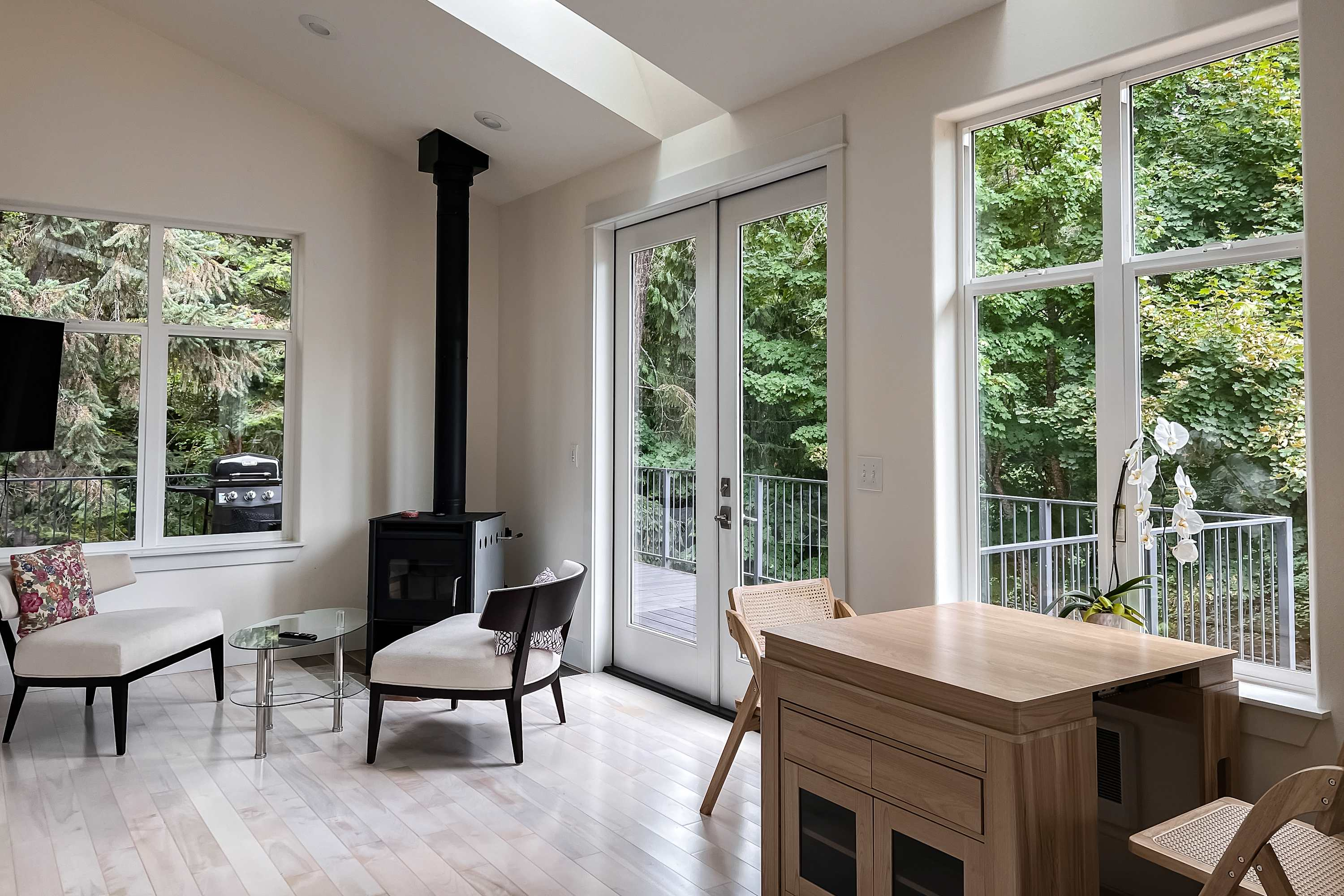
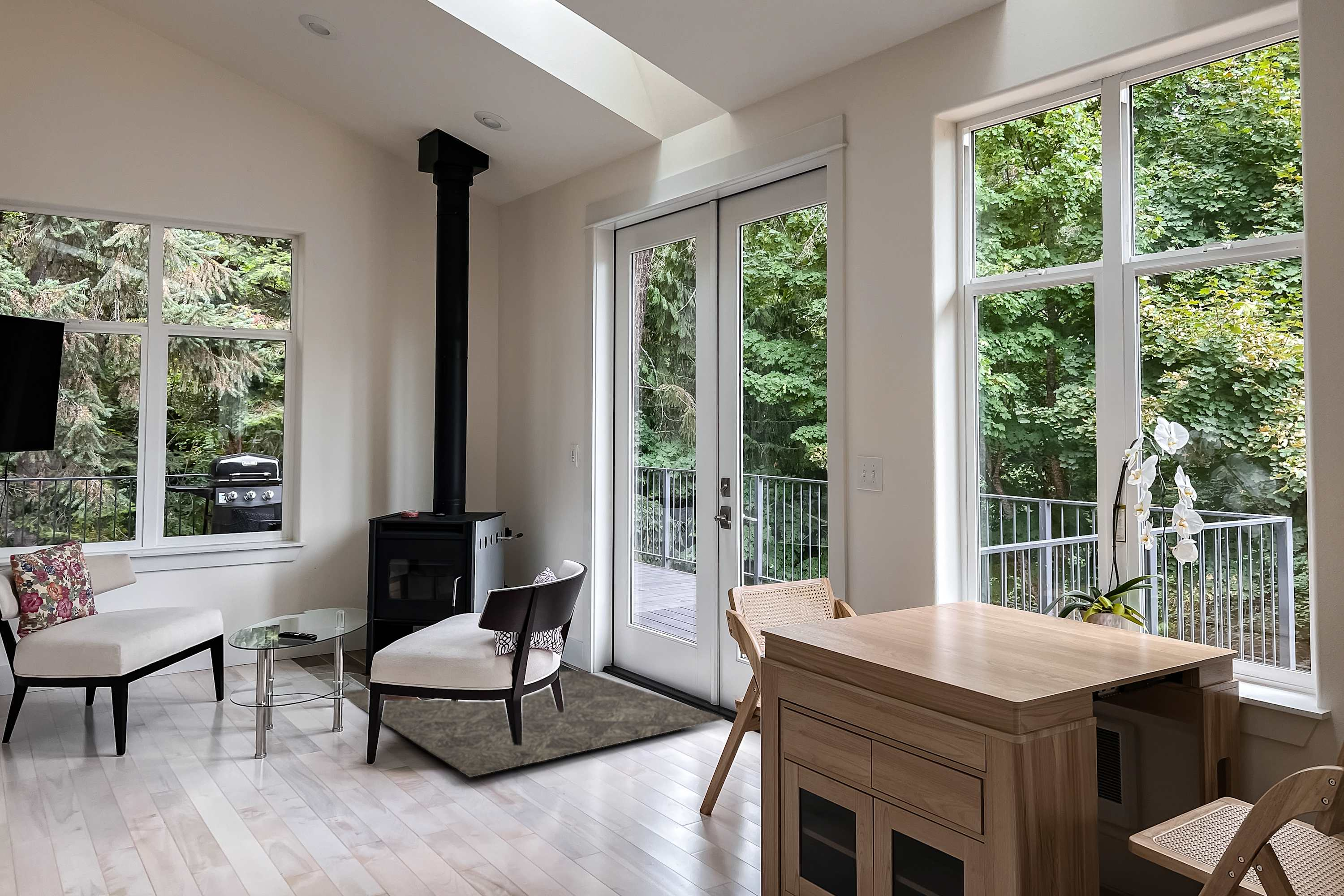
+ rug [343,670,725,778]
